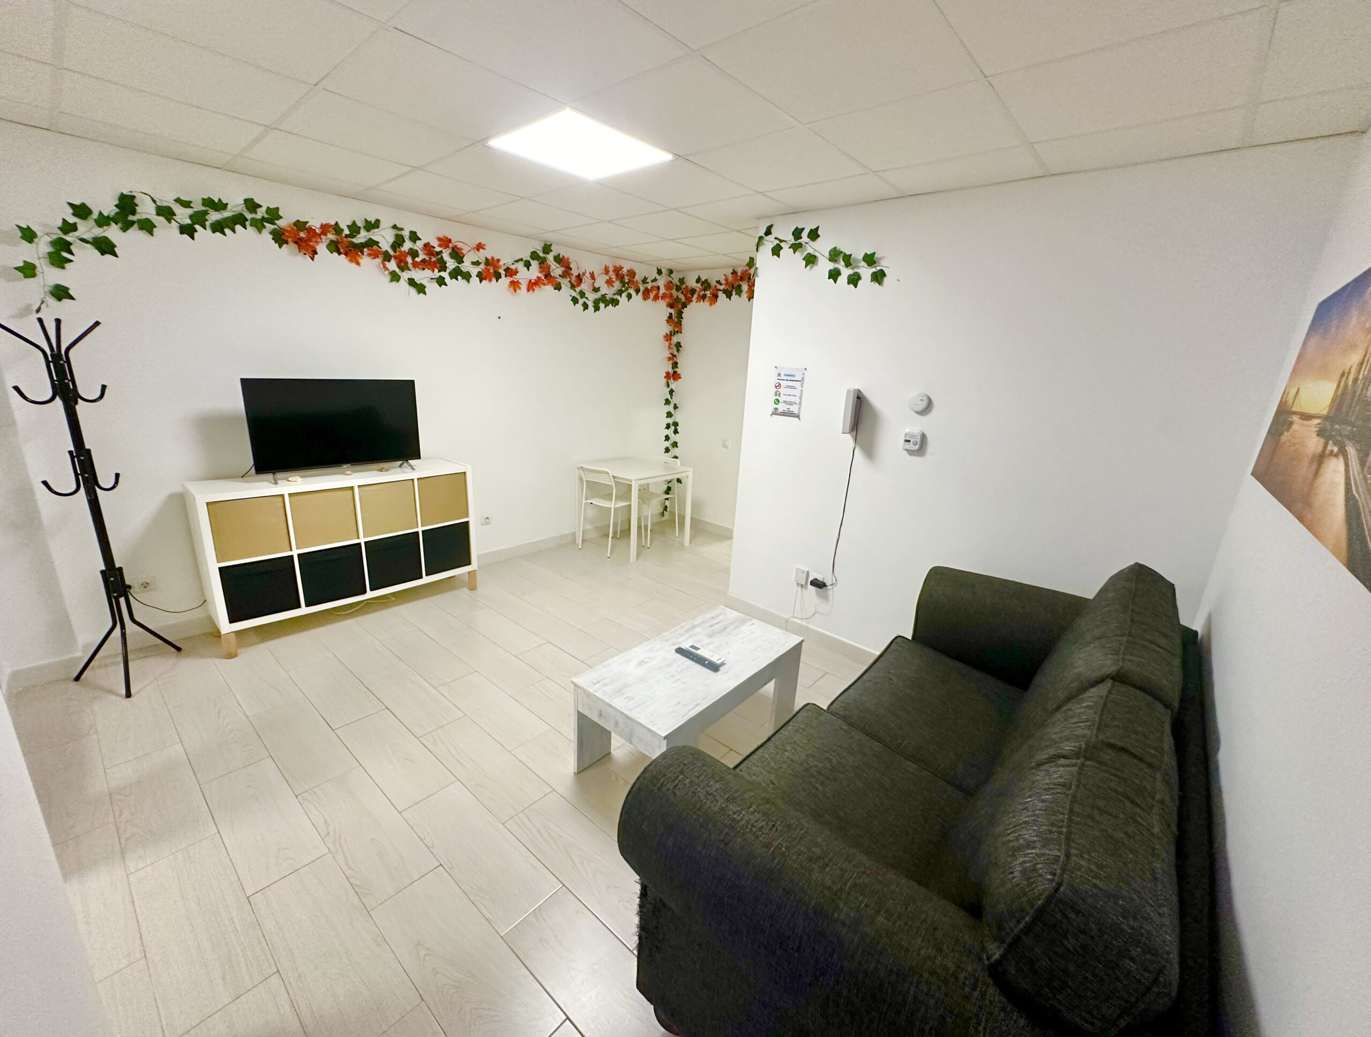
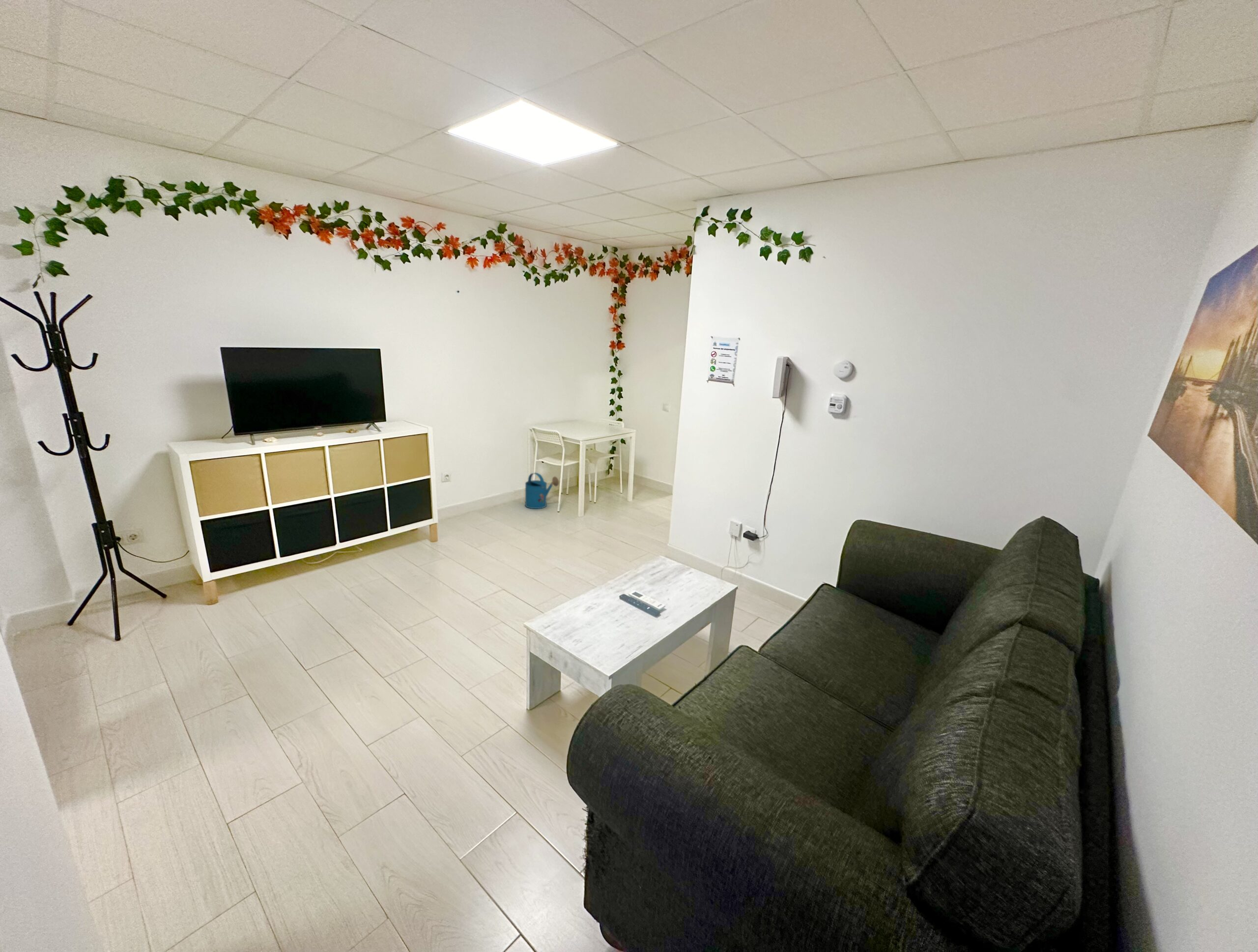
+ watering can [525,472,559,509]
